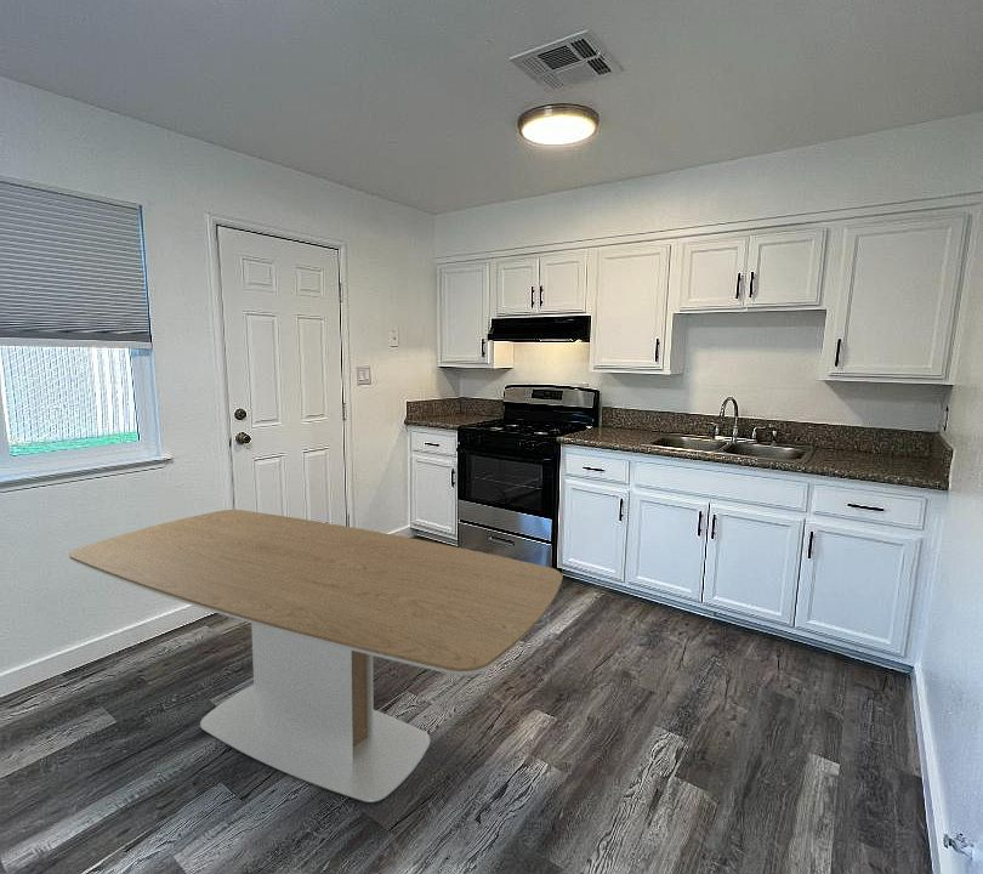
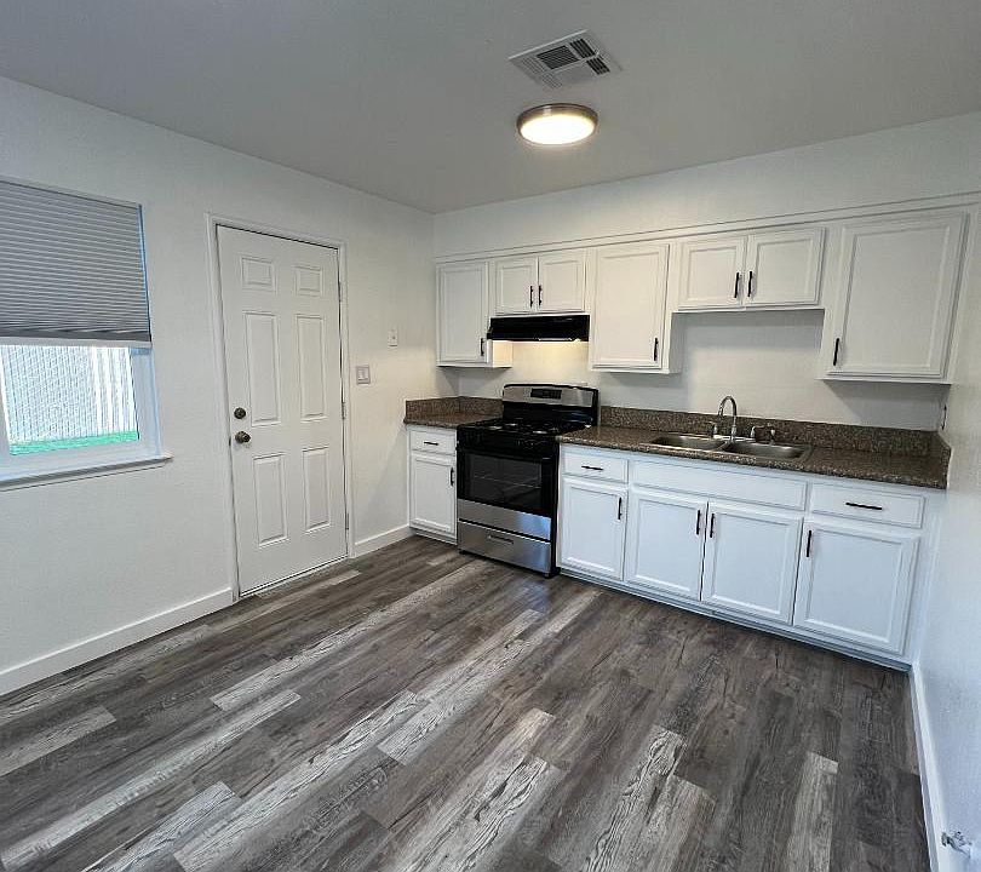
- dining table [68,509,563,804]
